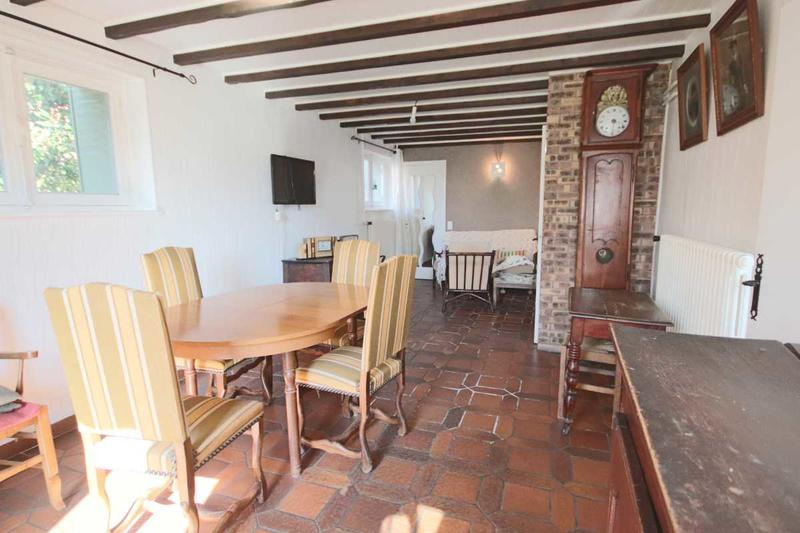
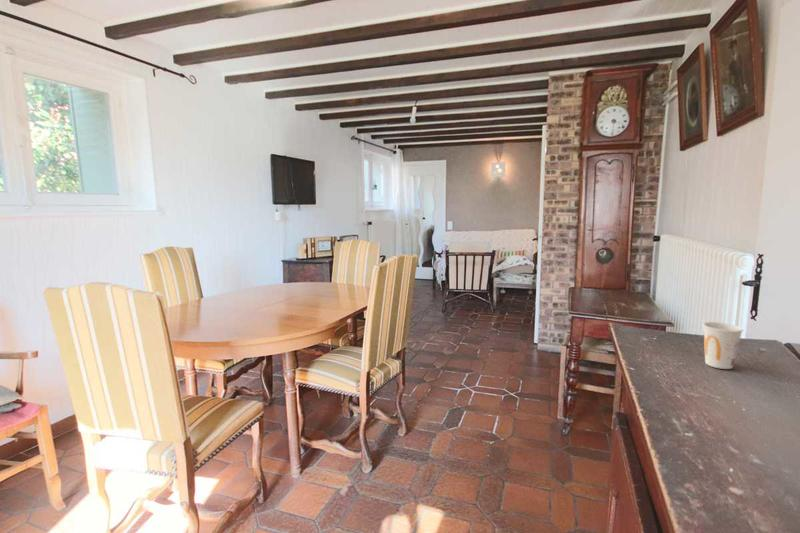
+ cup [702,321,744,370]
